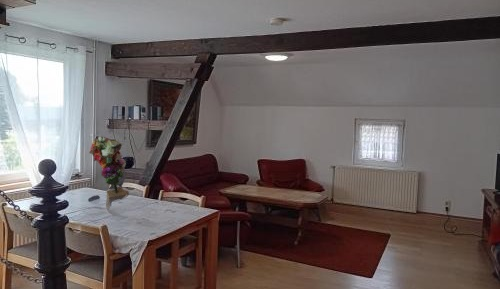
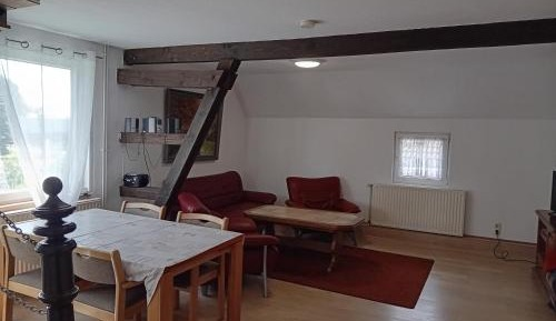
- bouquet [87,135,130,213]
